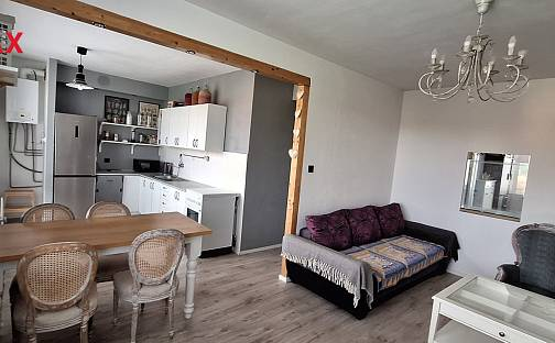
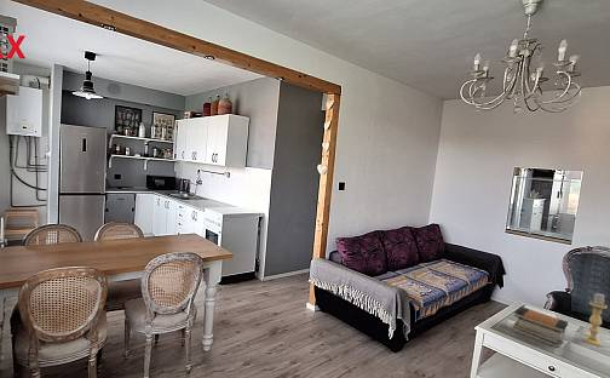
+ book stack [512,305,569,349]
+ candle holder [582,292,609,346]
